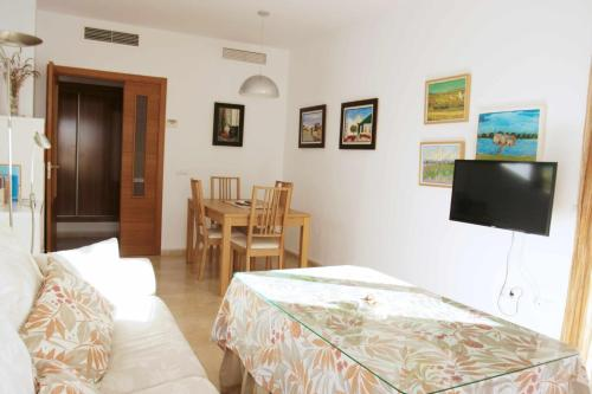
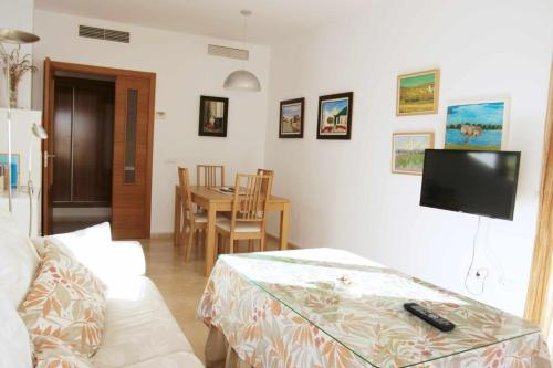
+ remote control [403,302,457,332]
